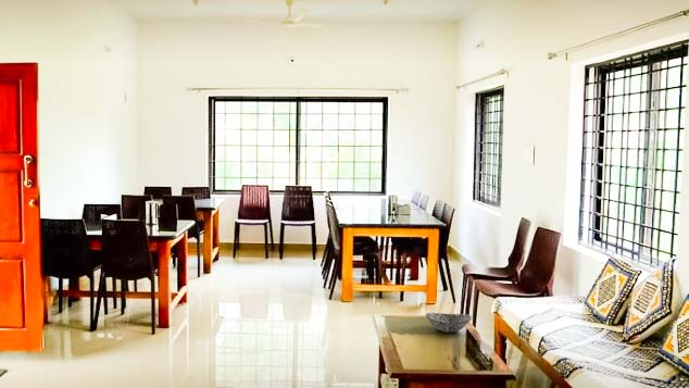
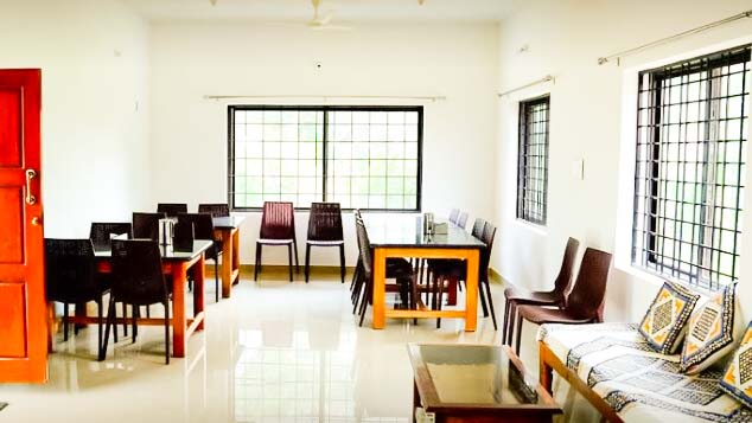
- decorative bowl [425,312,473,334]
